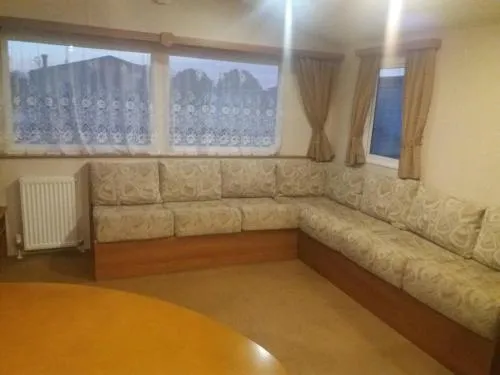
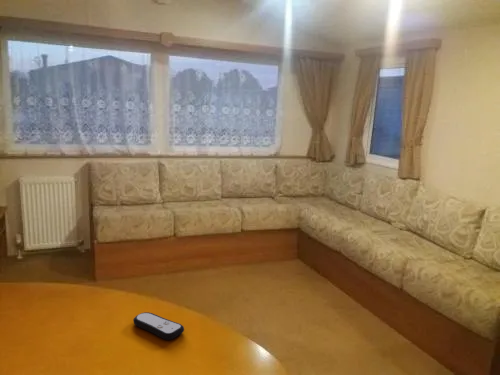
+ remote control [132,311,185,341]
